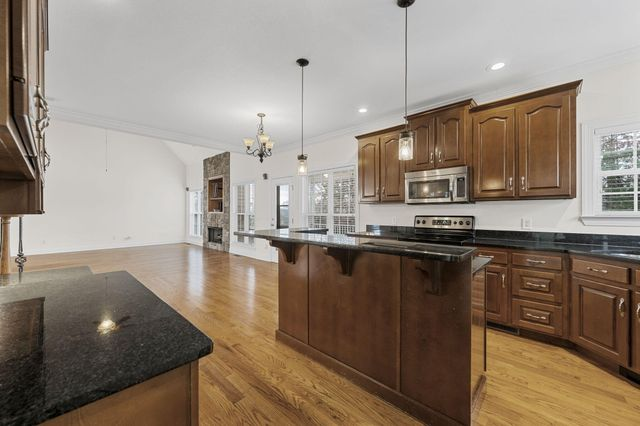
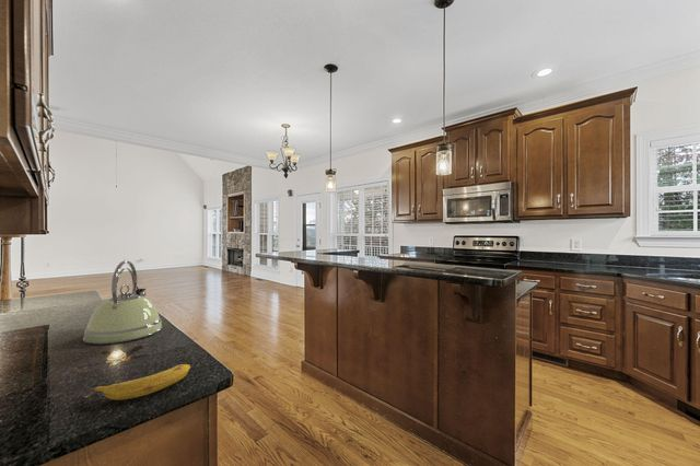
+ kettle [82,260,164,346]
+ fruit [83,363,191,401]
